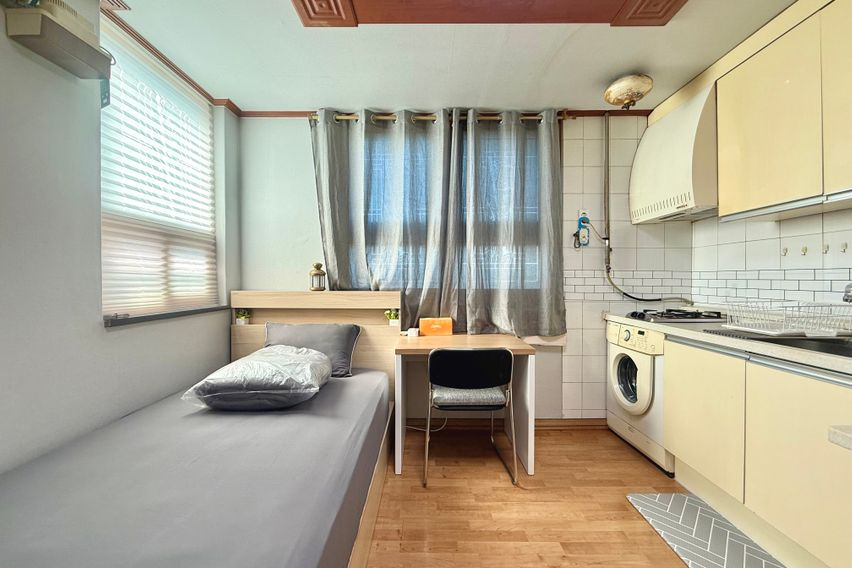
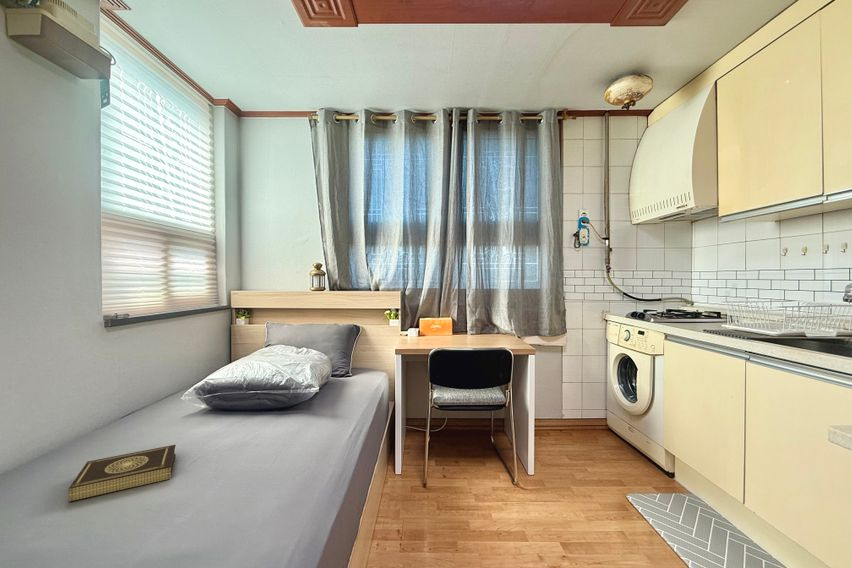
+ book [68,444,177,503]
